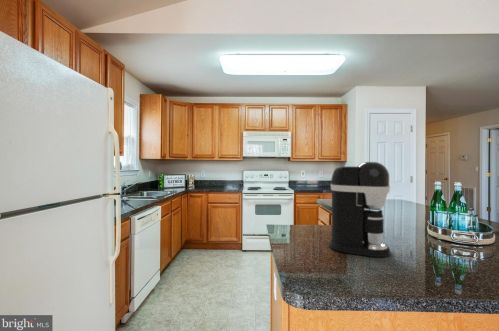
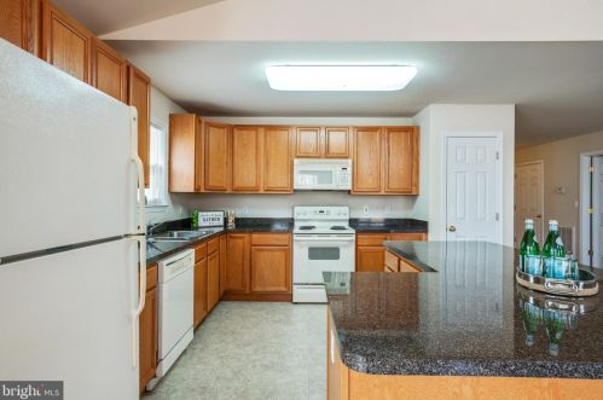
- coffee maker [328,161,391,258]
